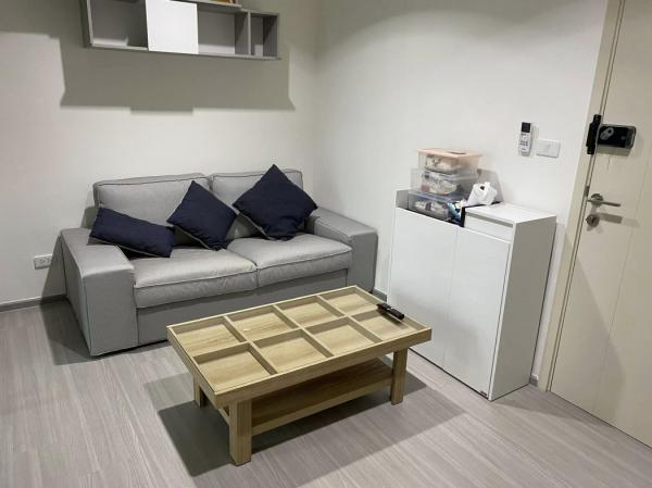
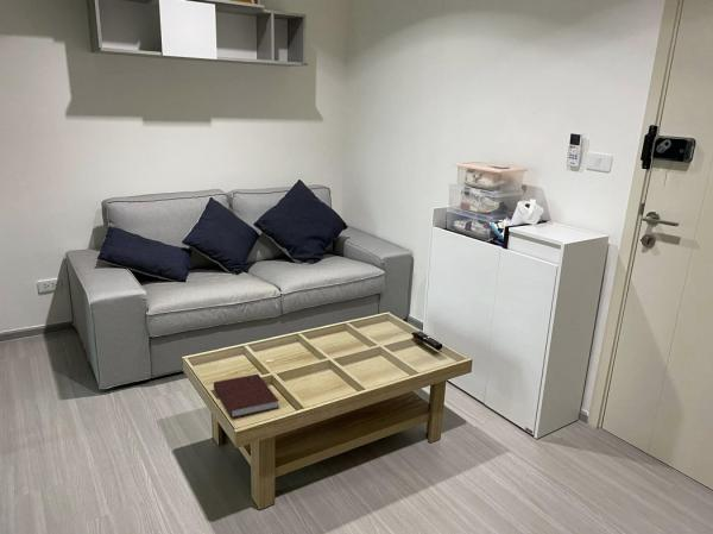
+ notebook [213,373,279,419]
